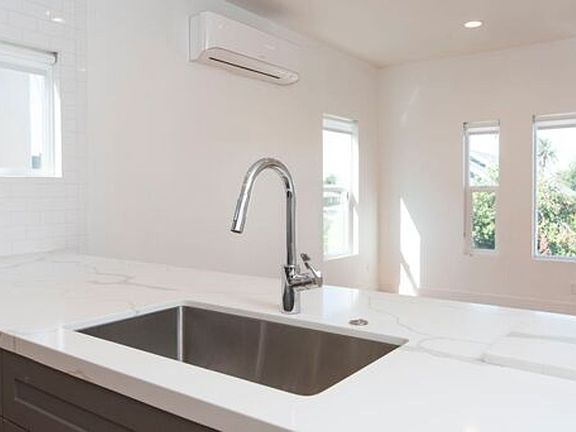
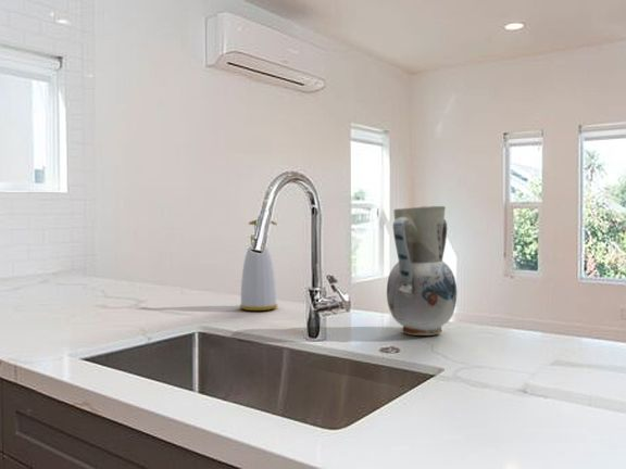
+ soap bottle [239,219,278,312]
+ vase [386,205,458,337]
